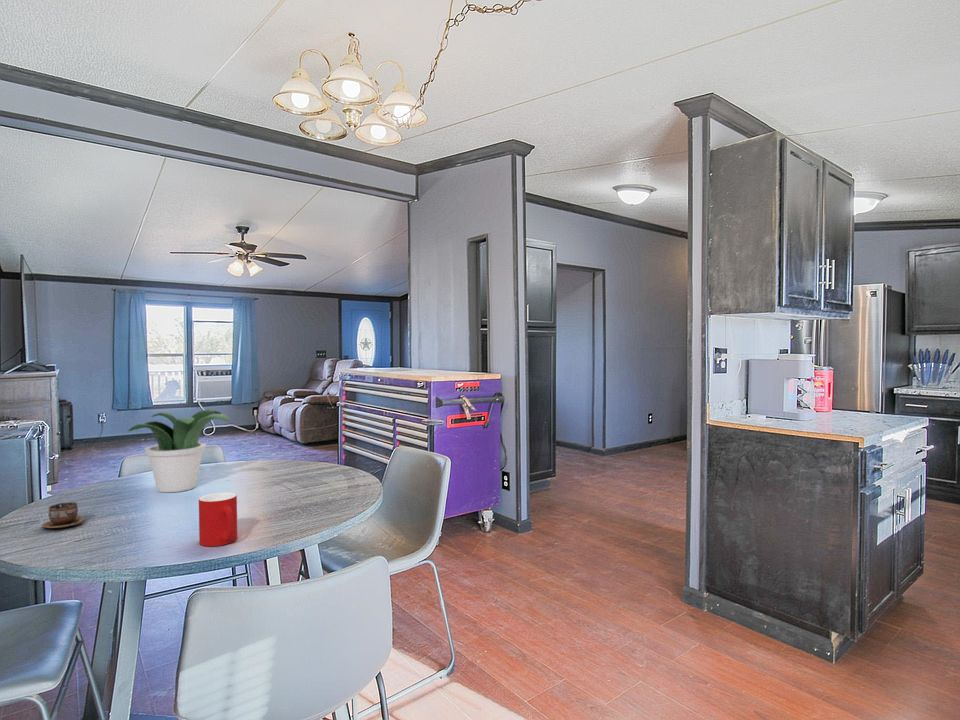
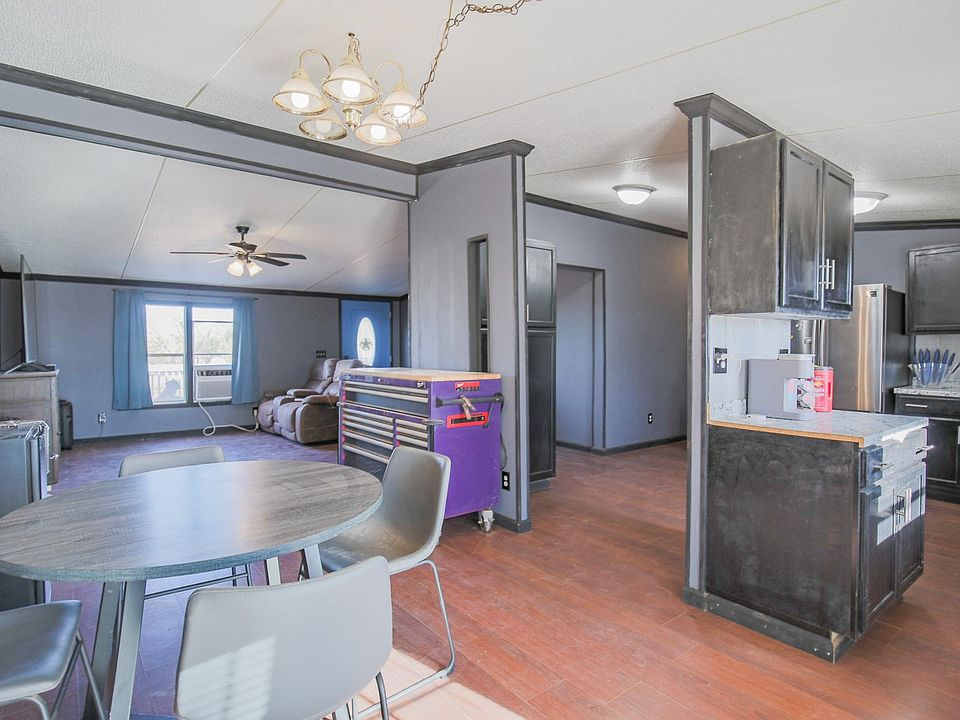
- potted plant [127,409,232,493]
- cup [40,501,86,529]
- cup [198,491,238,547]
